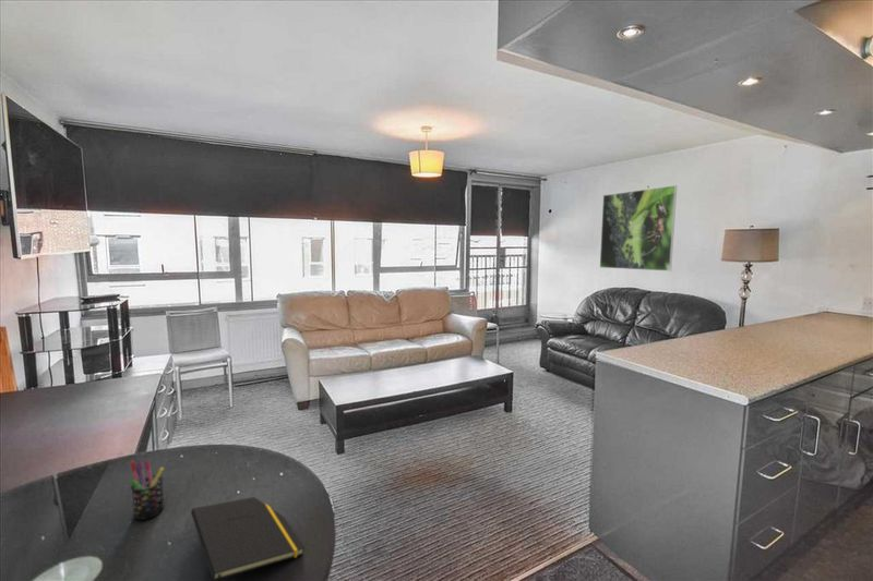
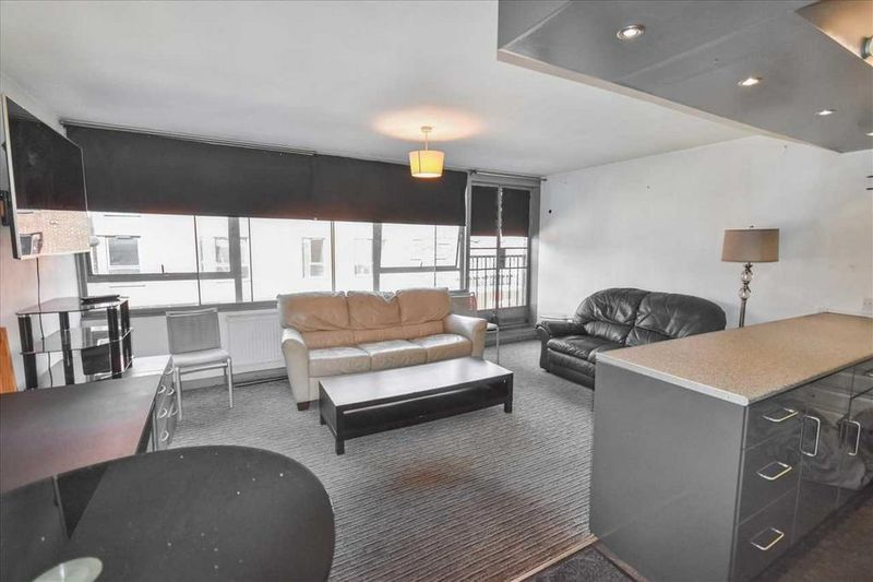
- notepad [190,496,306,581]
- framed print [599,184,678,273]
- pen holder [129,459,165,521]
